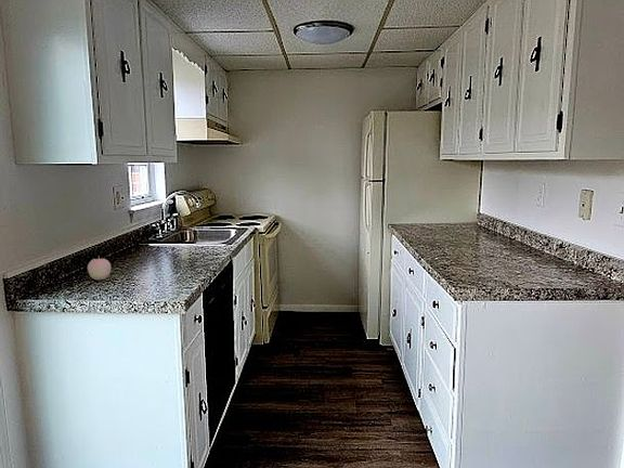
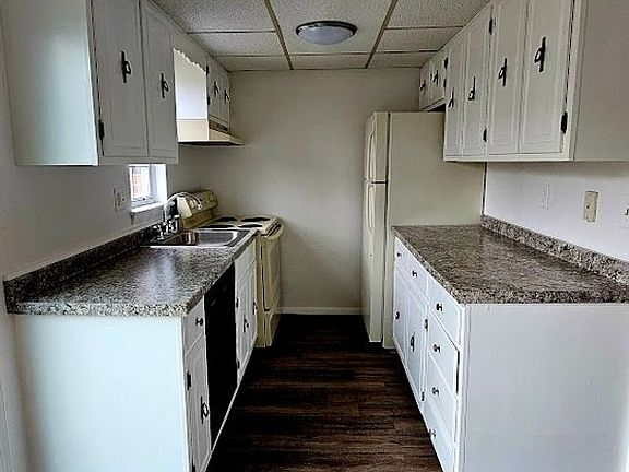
- apple [87,256,112,282]
